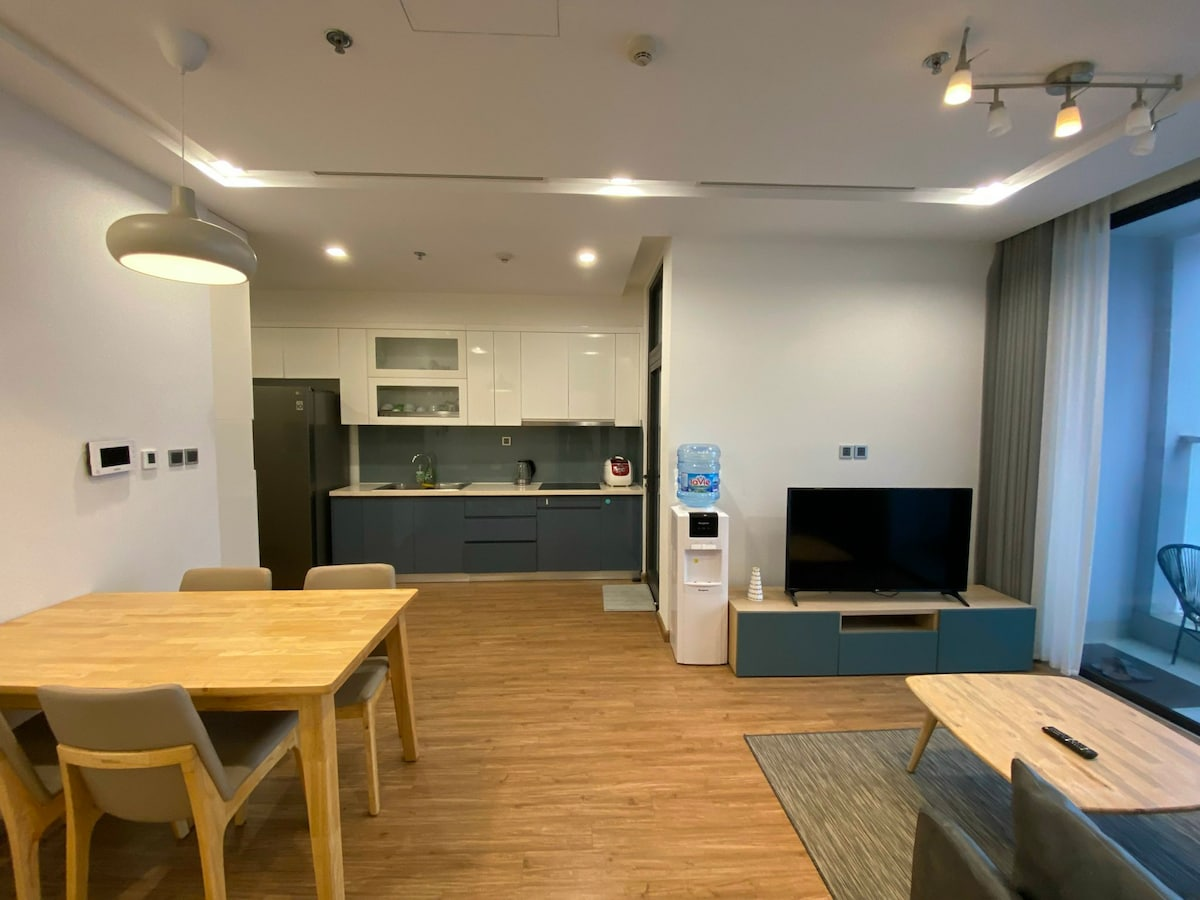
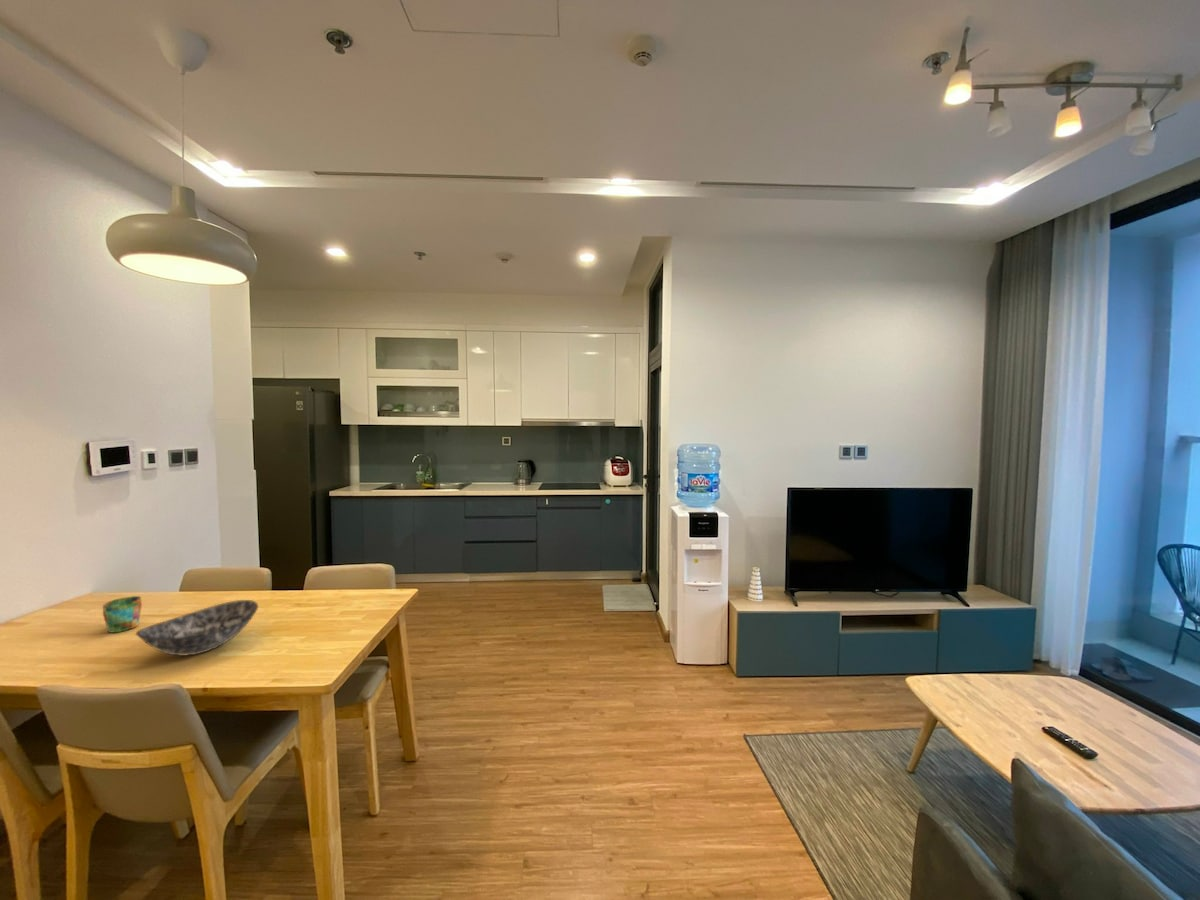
+ bowl [135,599,259,656]
+ mug [102,595,143,633]
